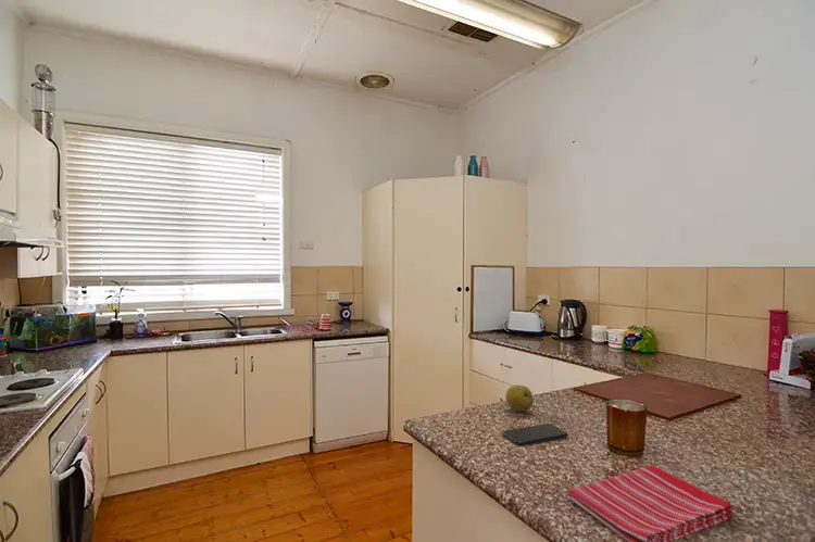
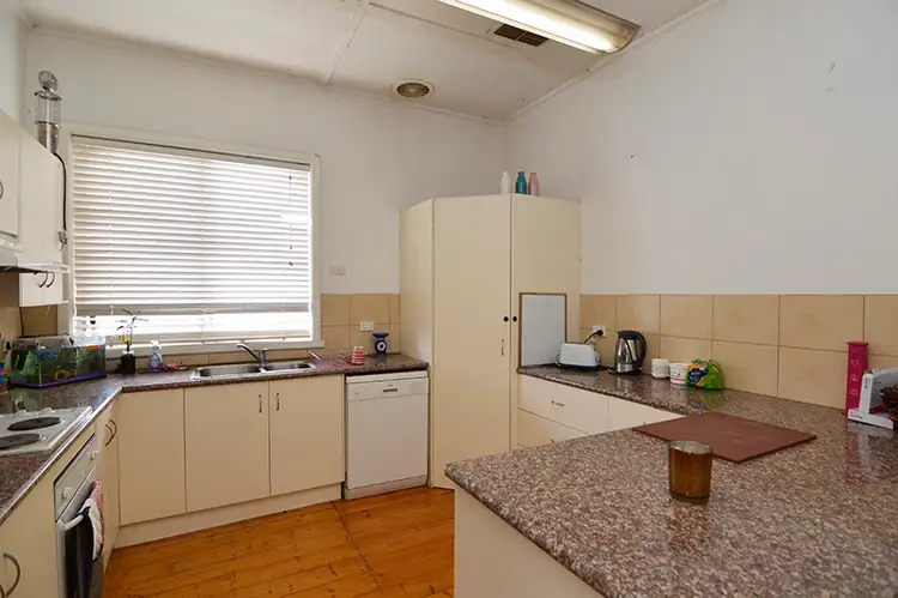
- fruit [504,383,535,413]
- dish towel [564,465,735,542]
- smartphone [502,423,569,446]
